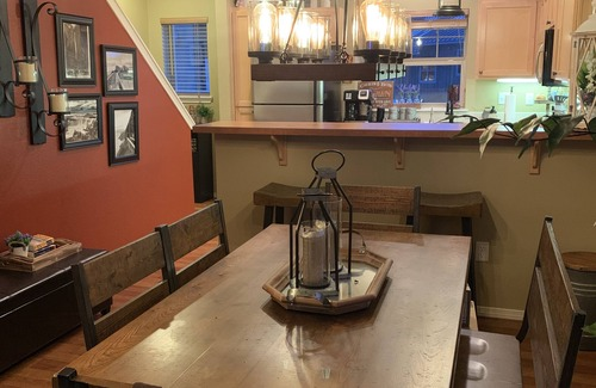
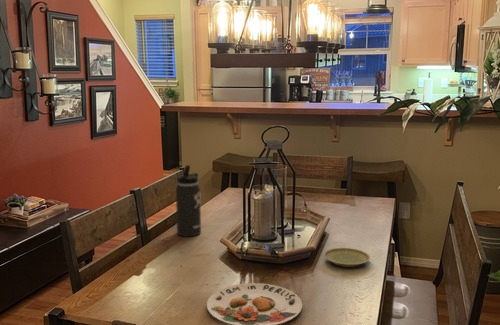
+ plate [206,282,303,325]
+ plate [323,247,371,268]
+ thermos bottle [175,164,202,238]
